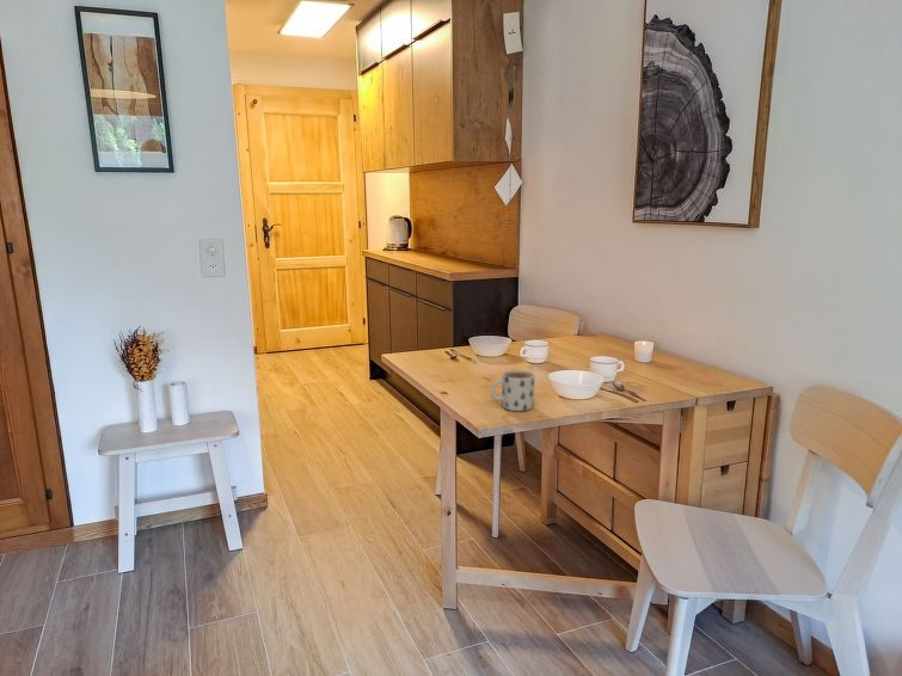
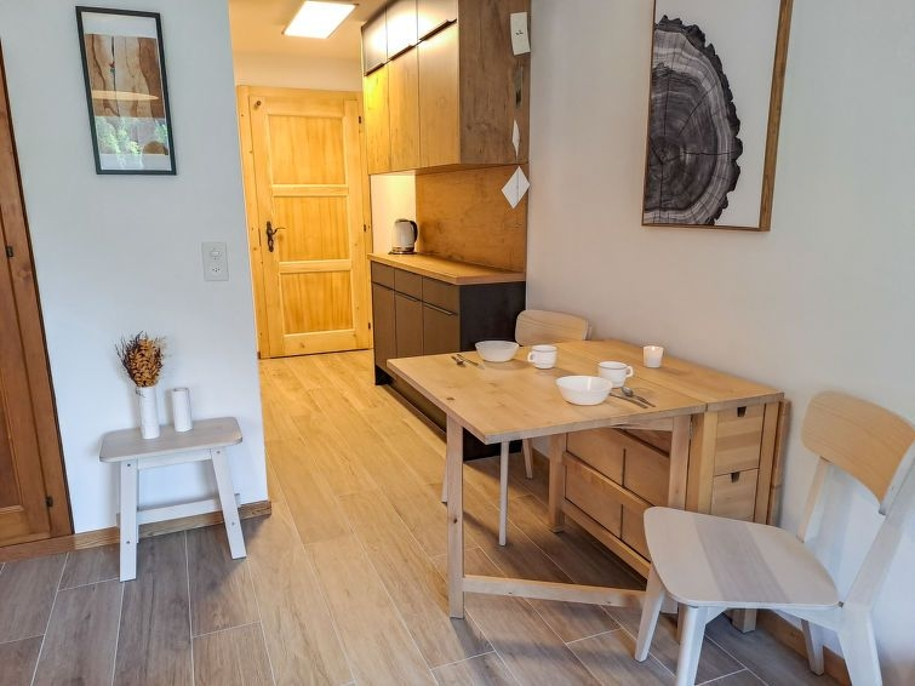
- mug [490,369,535,412]
